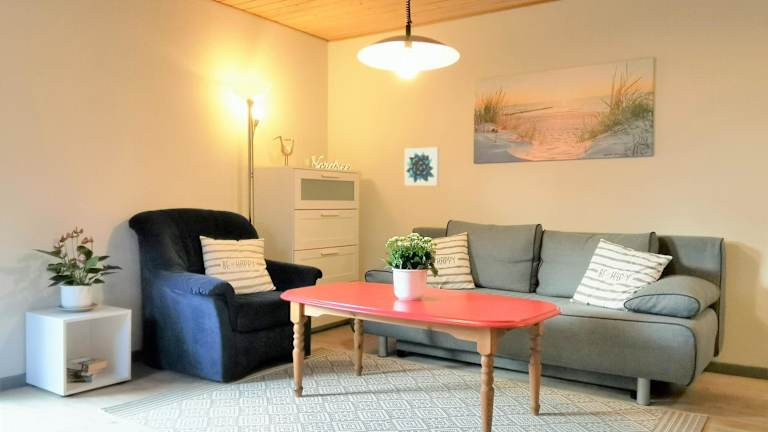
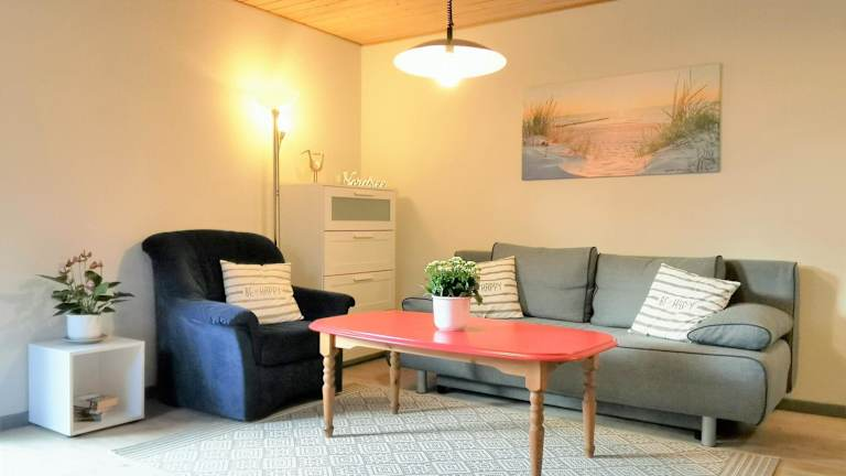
- wall art [403,146,441,187]
